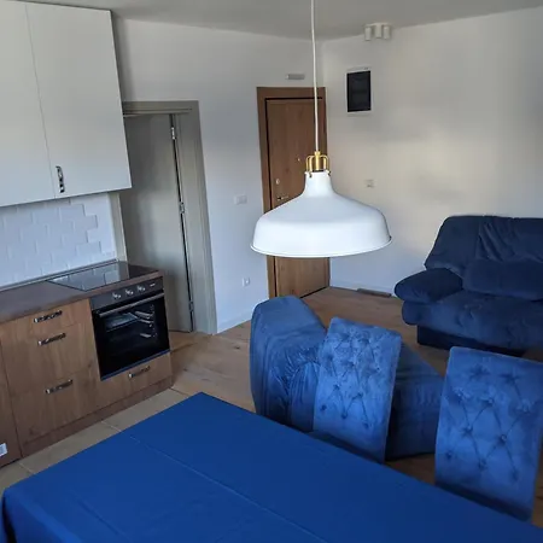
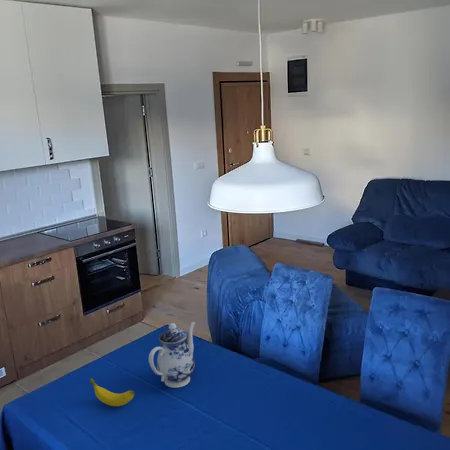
+ teapot [148,321,196,389]
+ banana [89,377,135,407]
